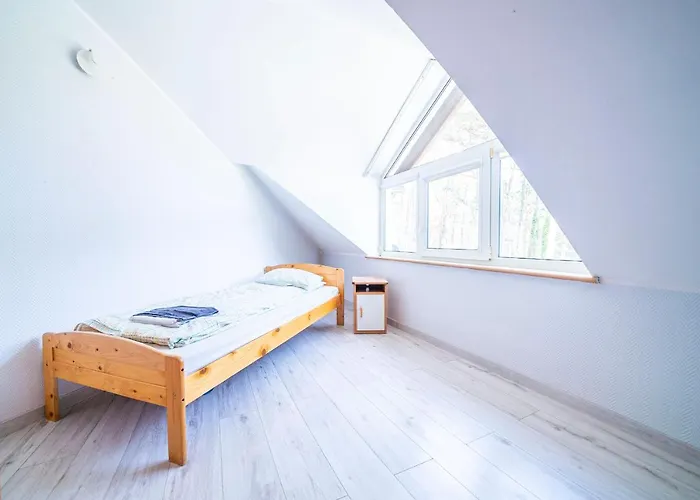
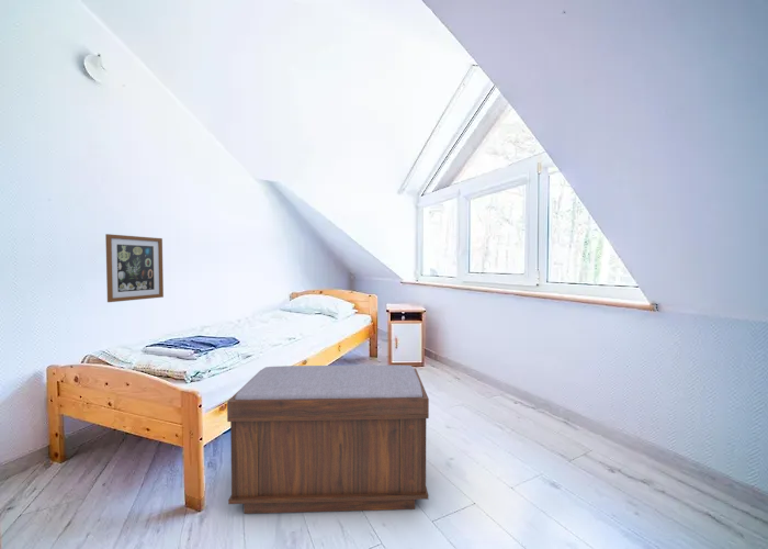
+ wall art [104,233,165,303]
+ bench [226,365,430,515]
